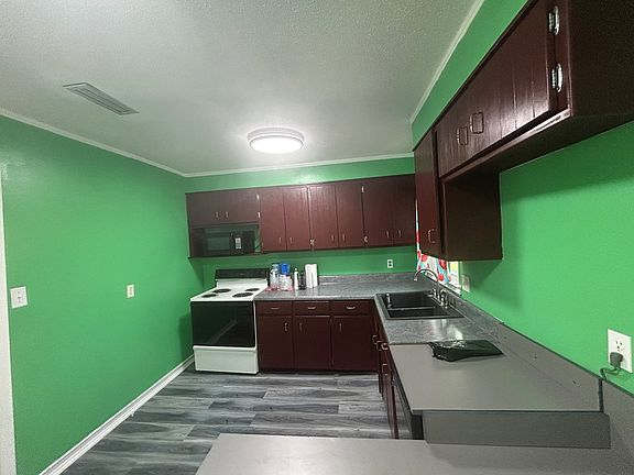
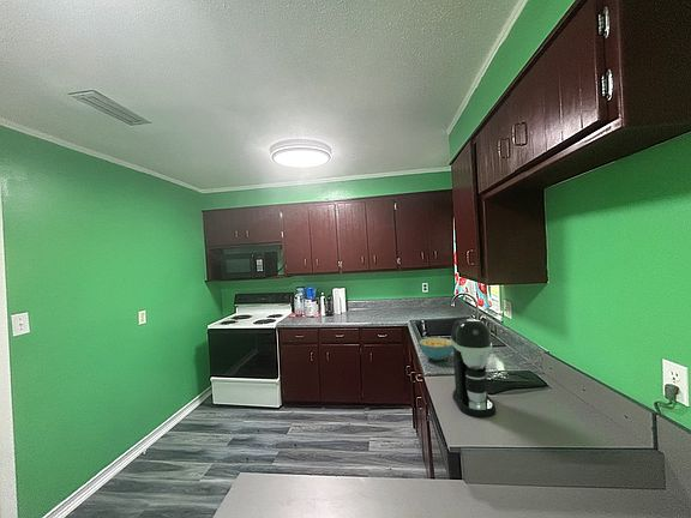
+ cereal bowl [417,337,453,362]
+ coffee maker [449,318,497,418]
